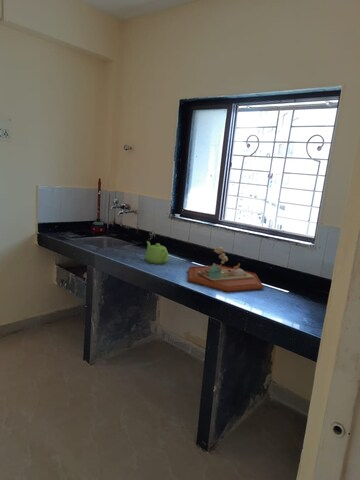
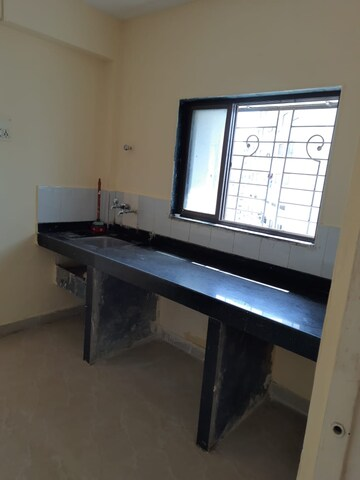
- teapot [144,240,170,265]
- food tray [187,244,265,293]
